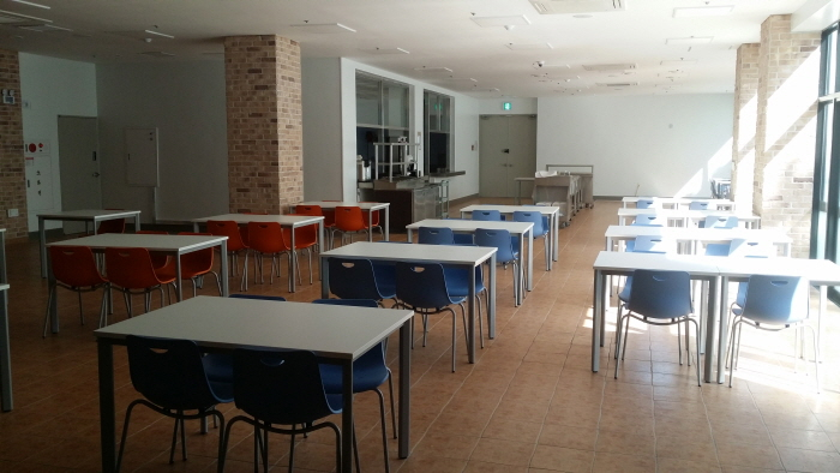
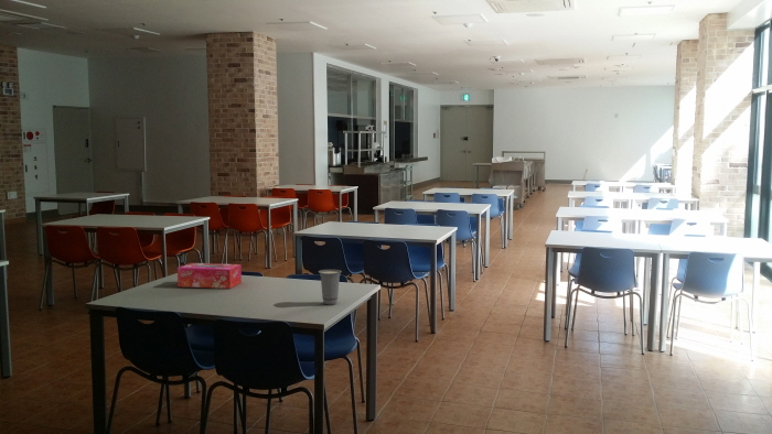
+ cup [318,269,343,306]
+ tissue box [176,262,243,290]
